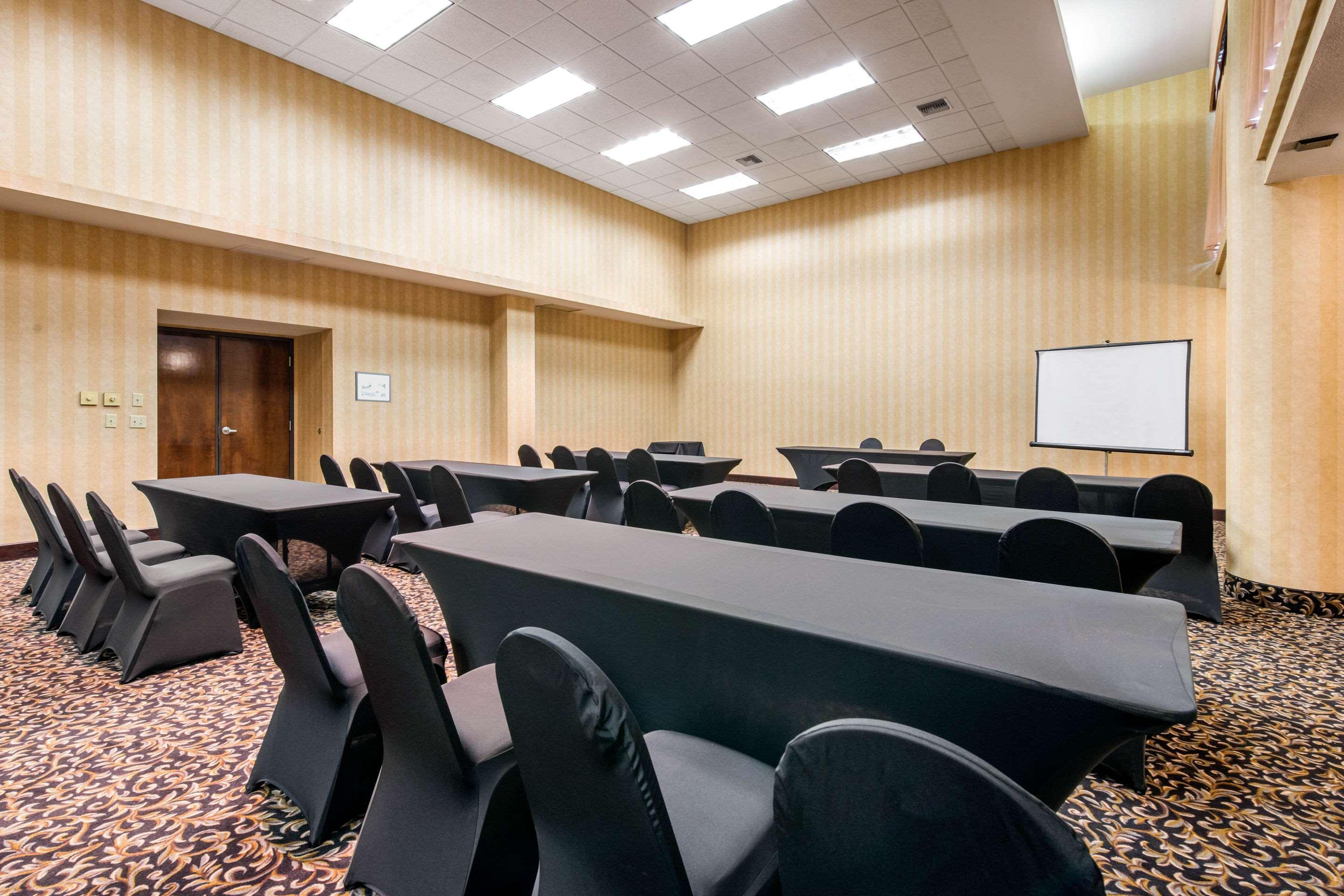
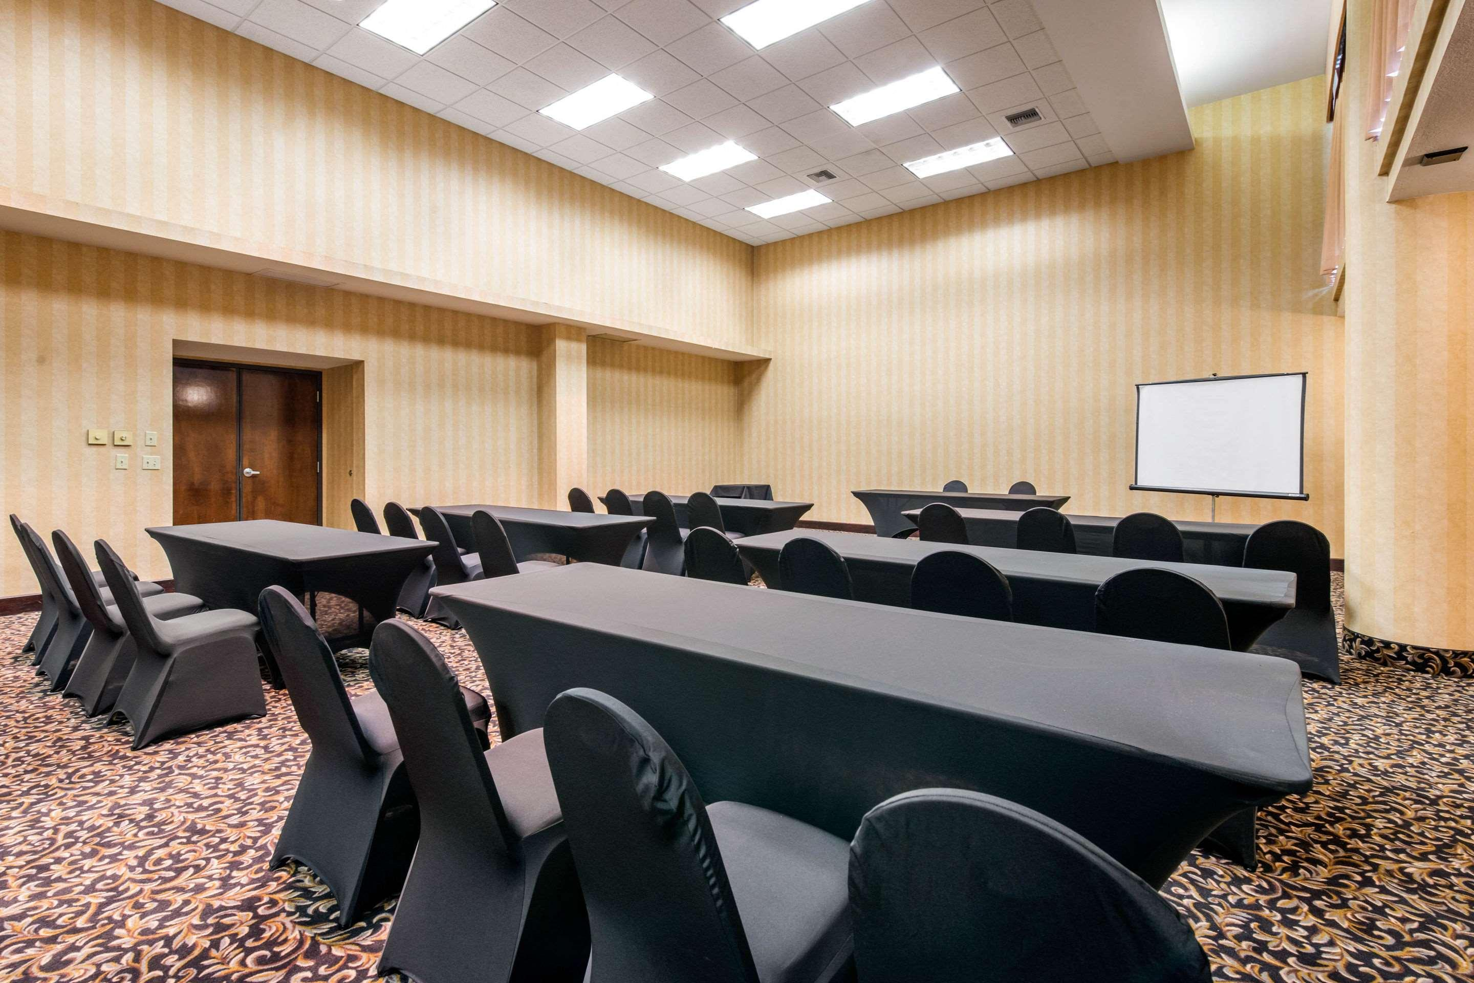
- picture frame [355,371,392,403]
